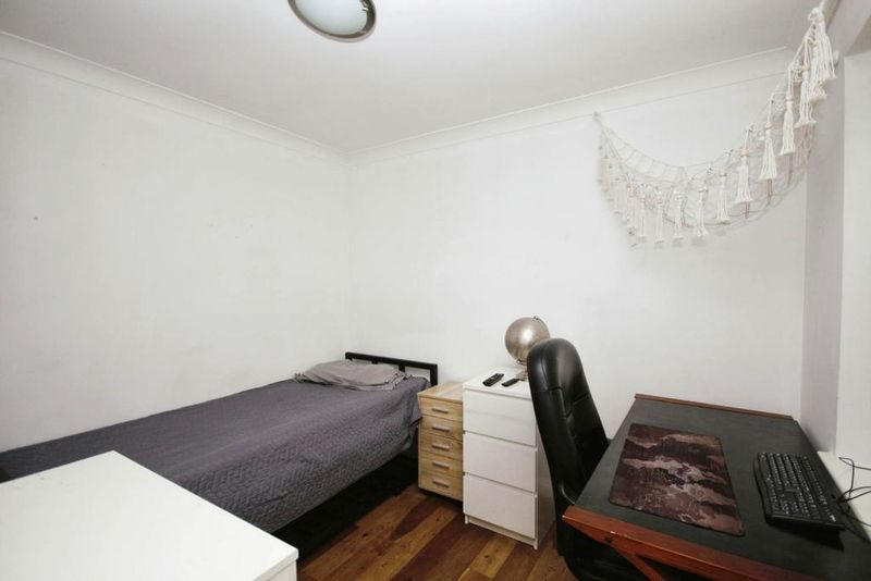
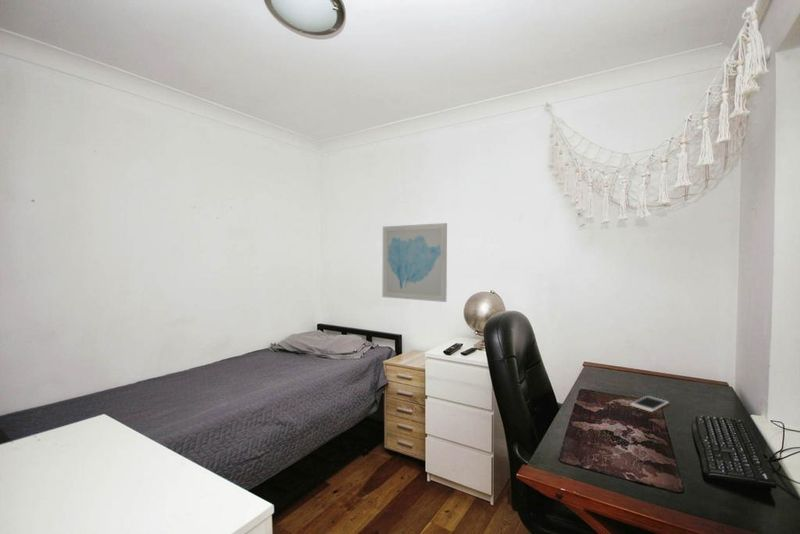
+ wall art [381,222,448,303]
+ cell phone [629,395,670,413]
